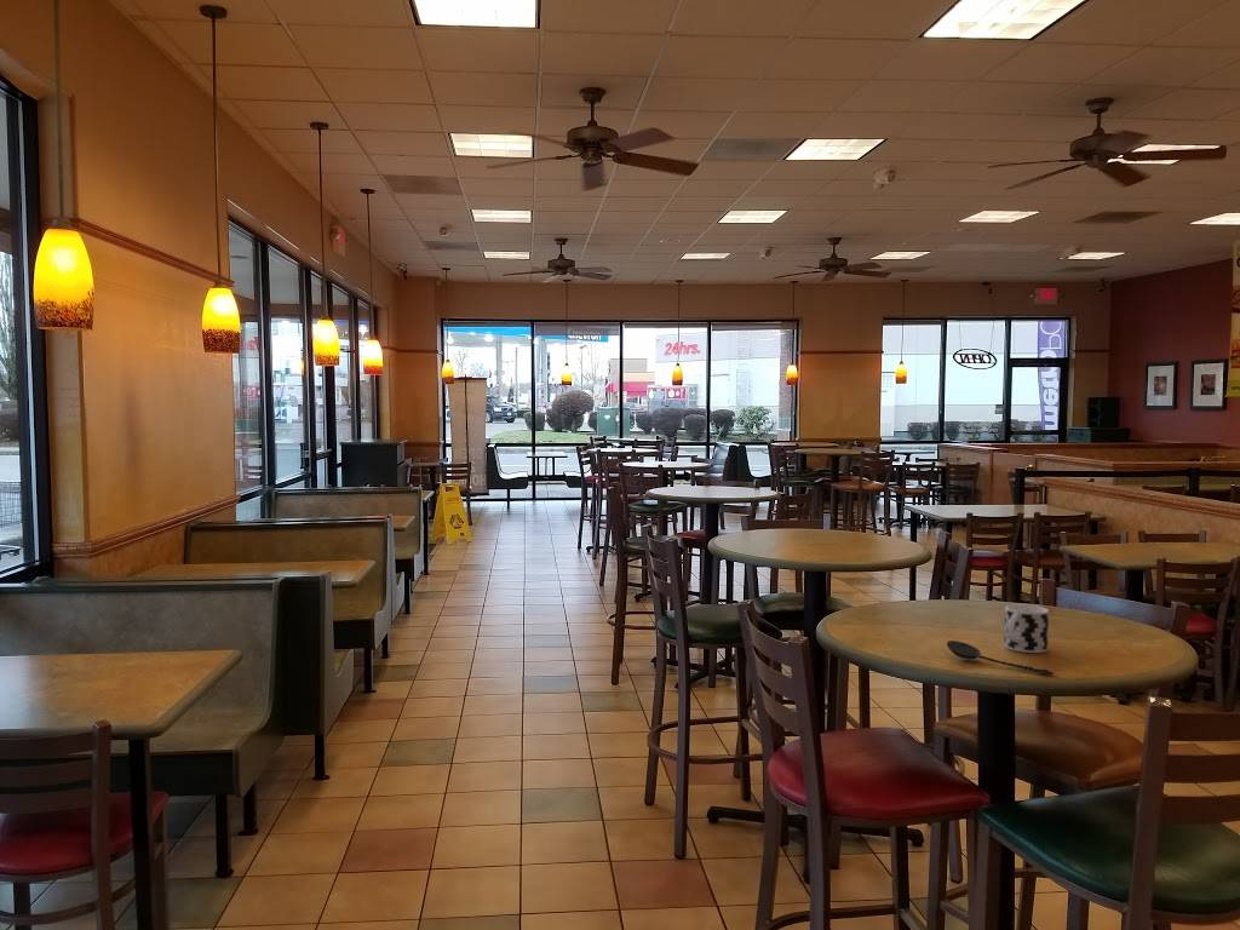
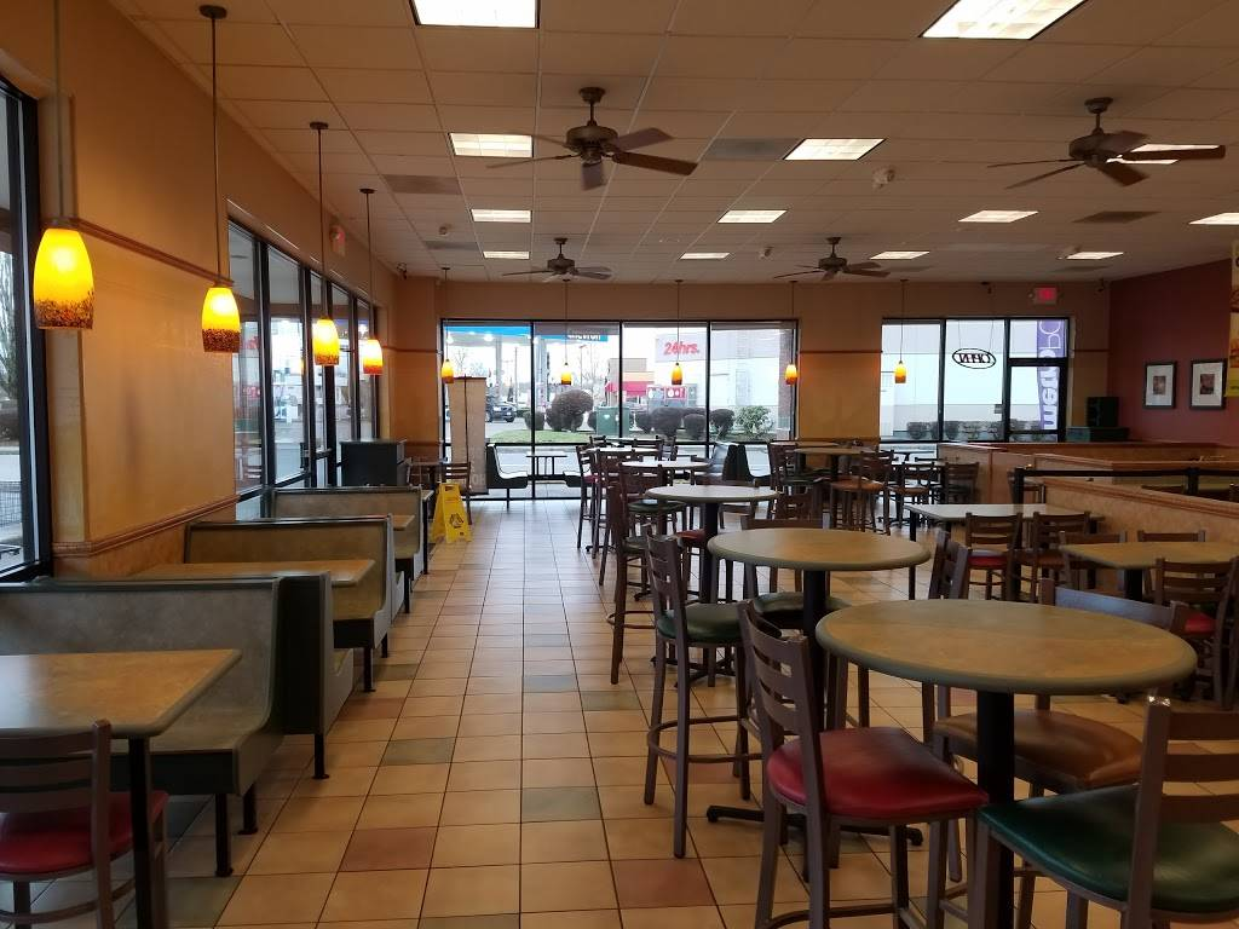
- spoon [946,639,1055,676]
- cup [1003,603,1050,654]
